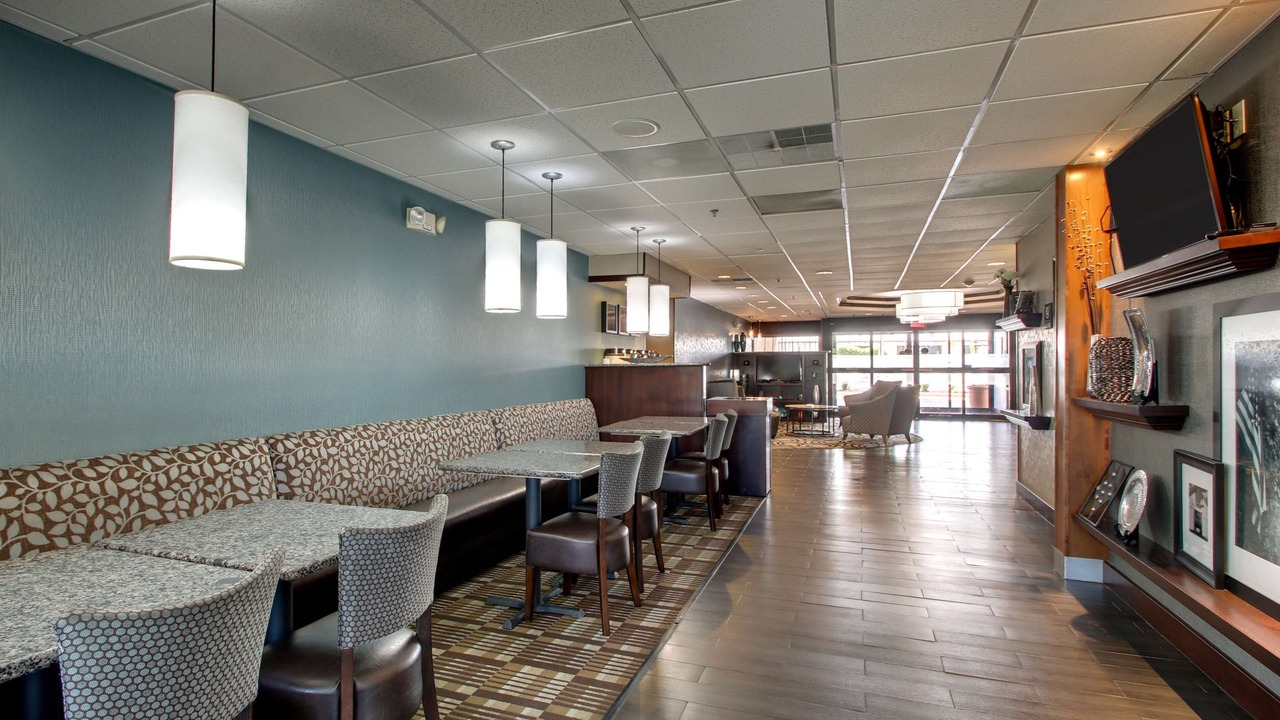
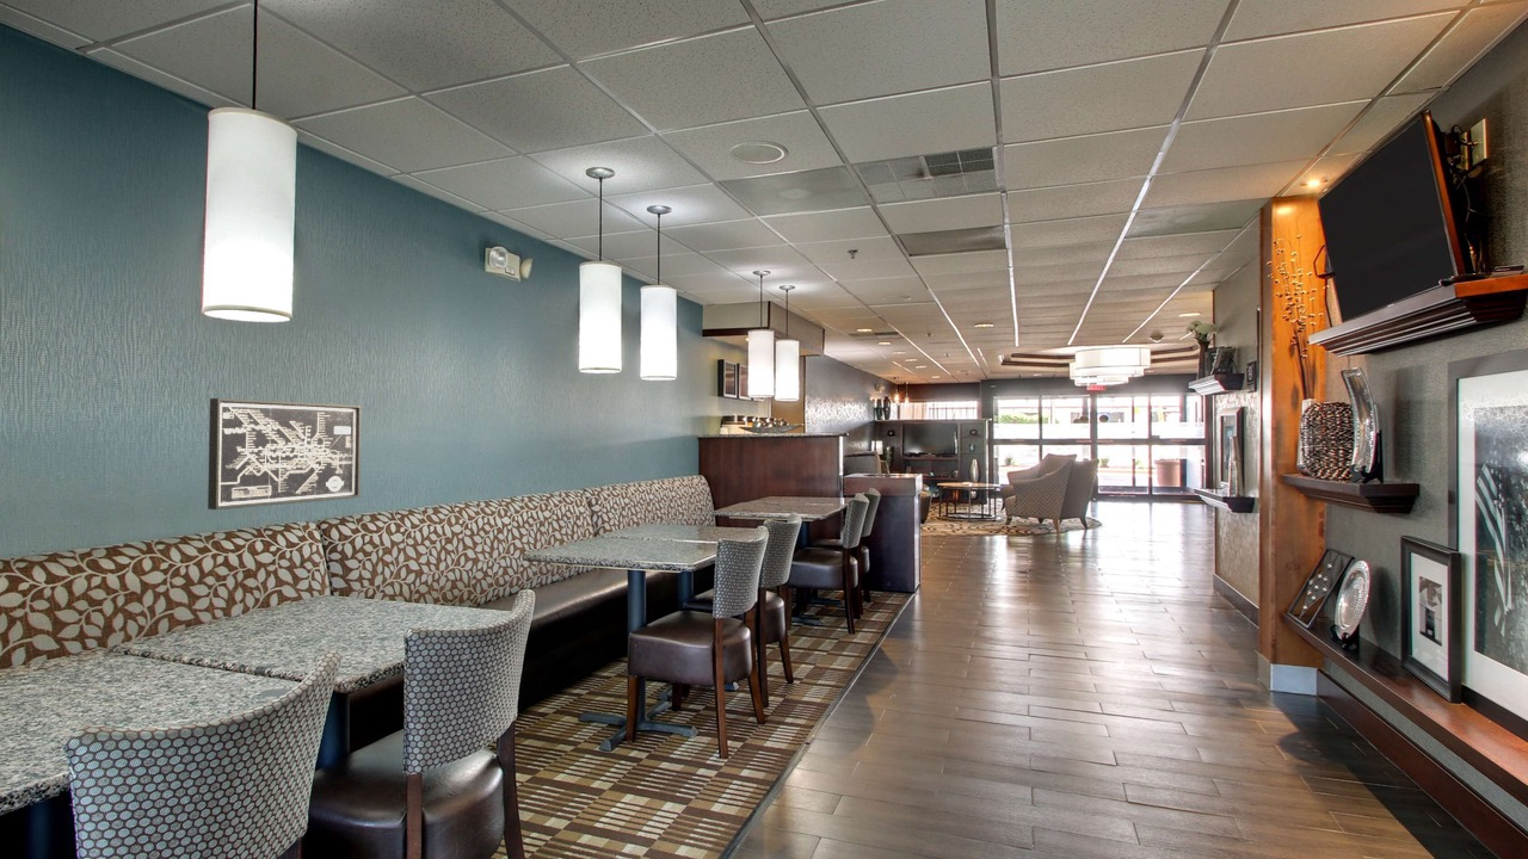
+ wall art [207,397,363,511]
